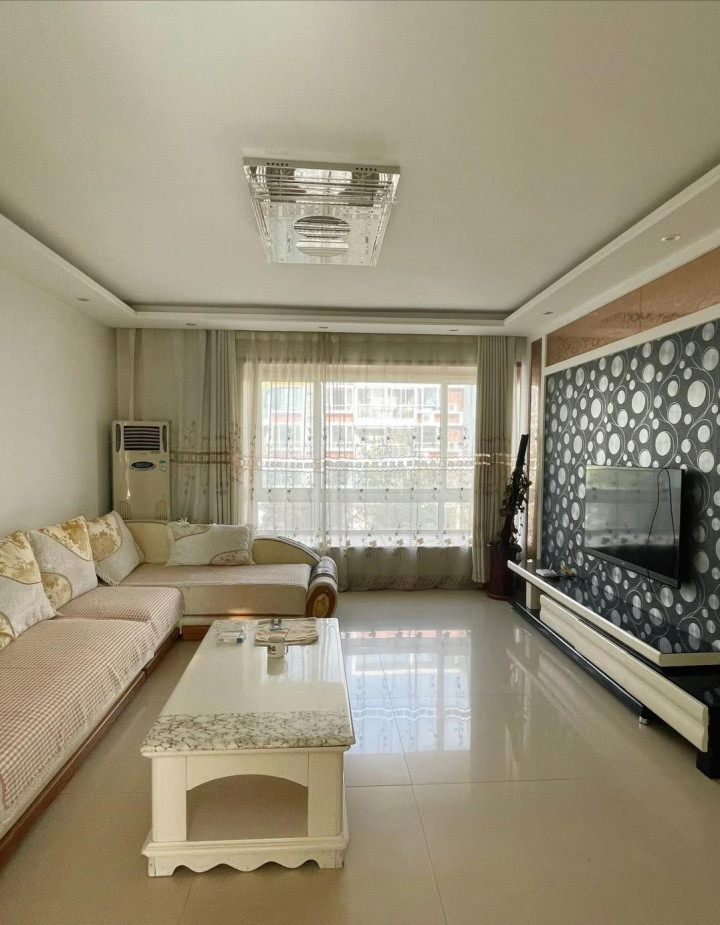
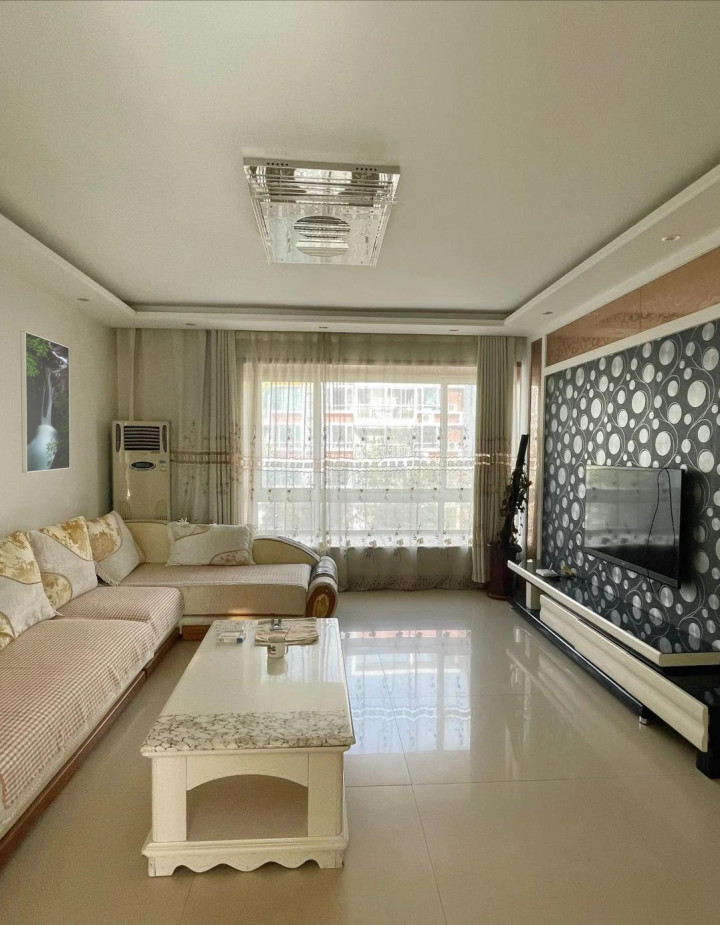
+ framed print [20,330,71,473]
